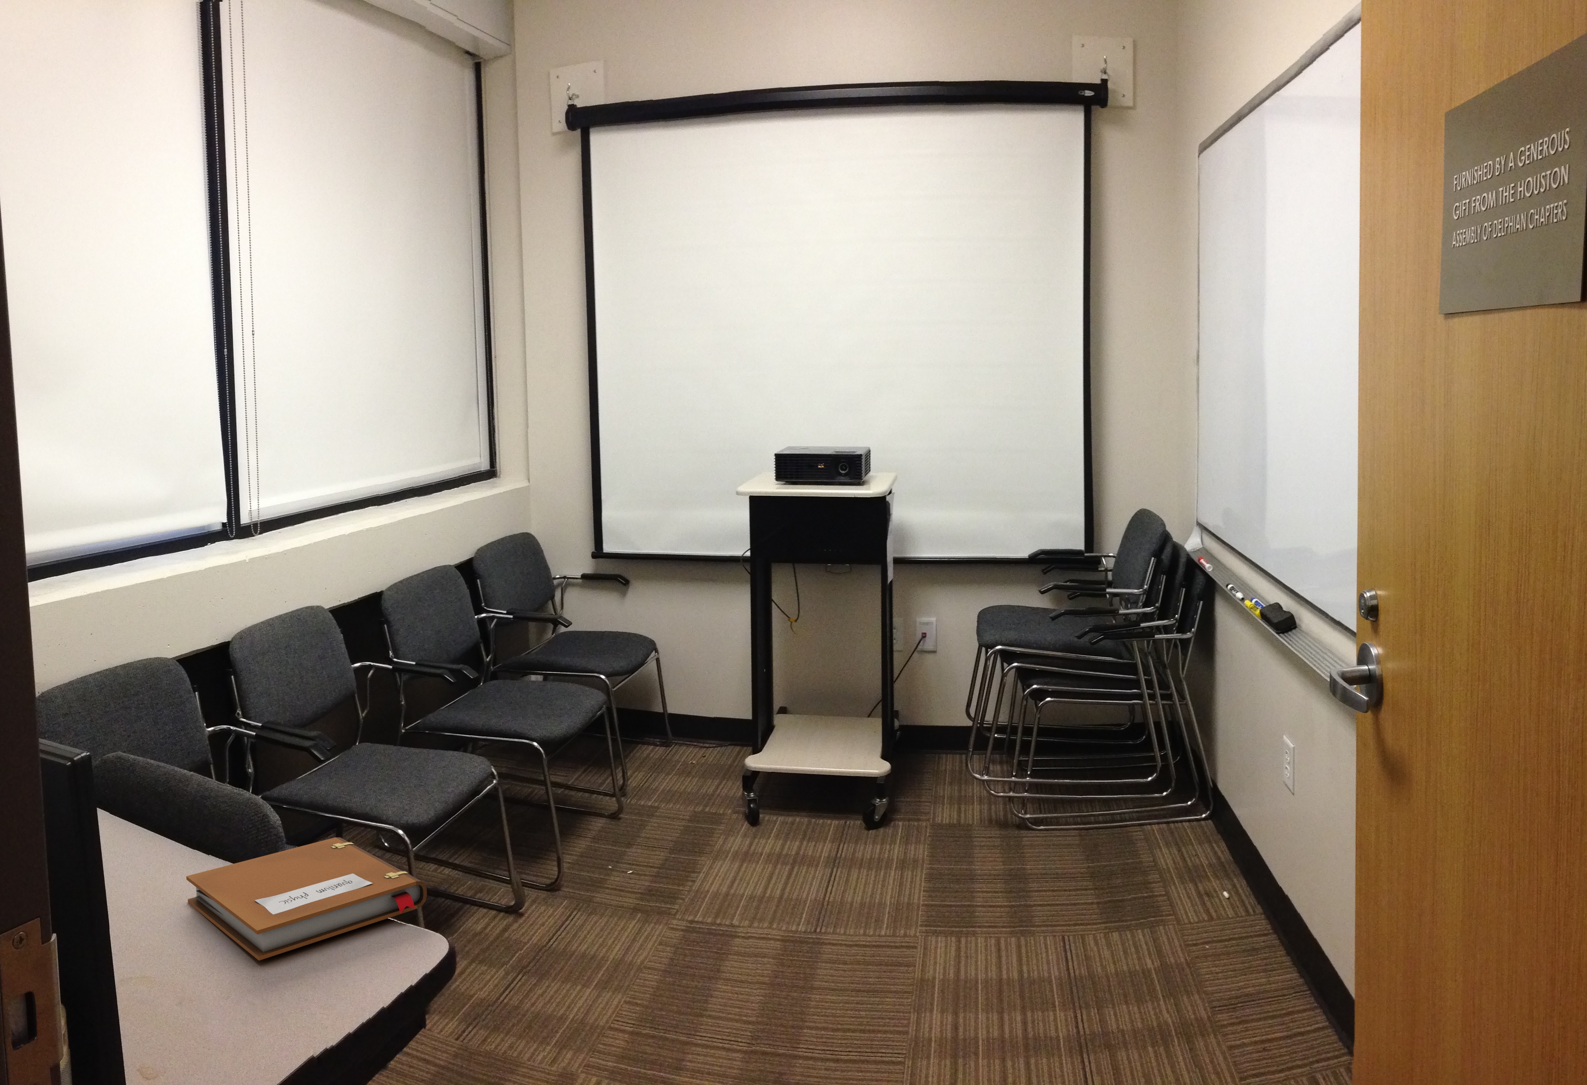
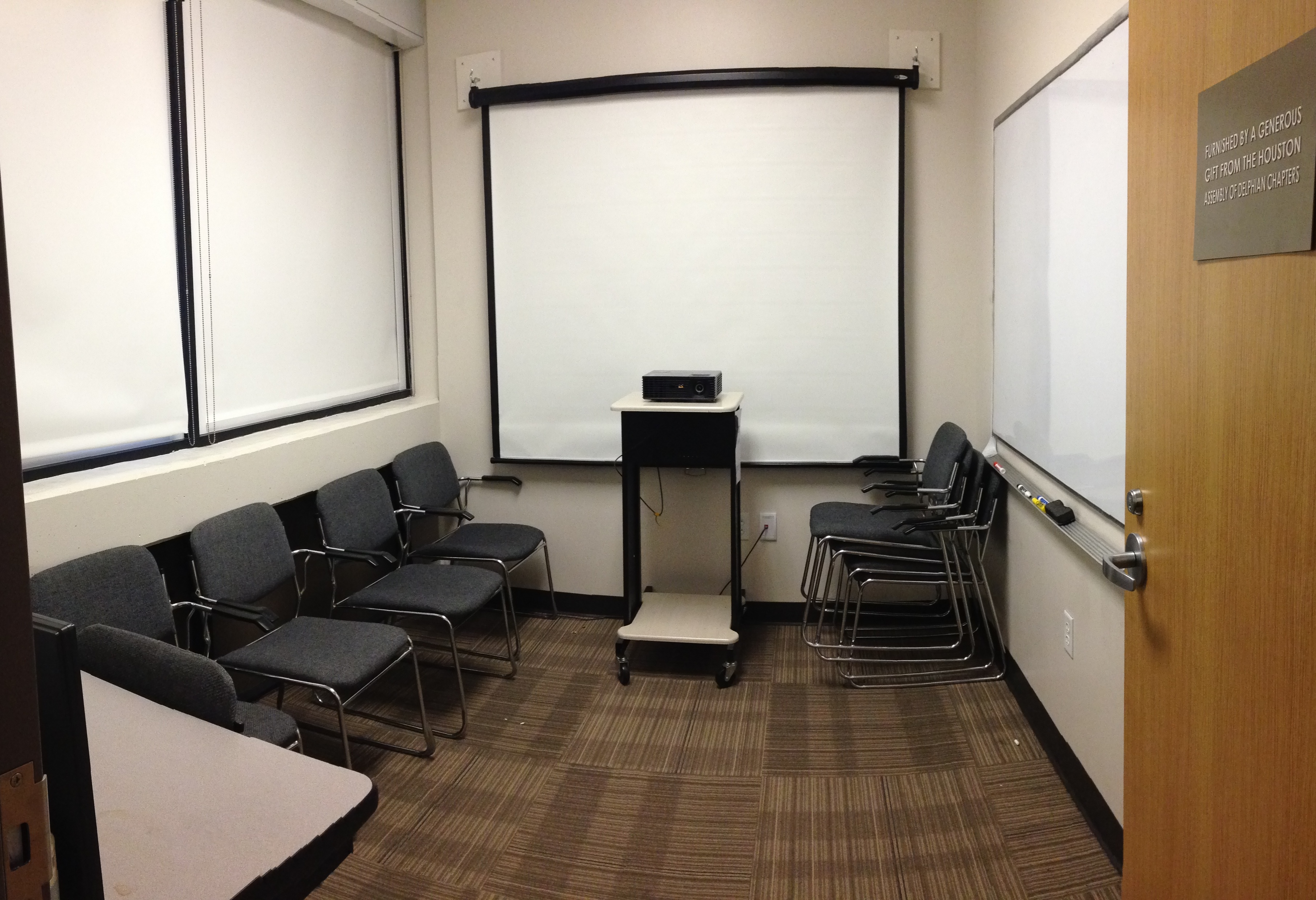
- notebook [186,837,427,961]
